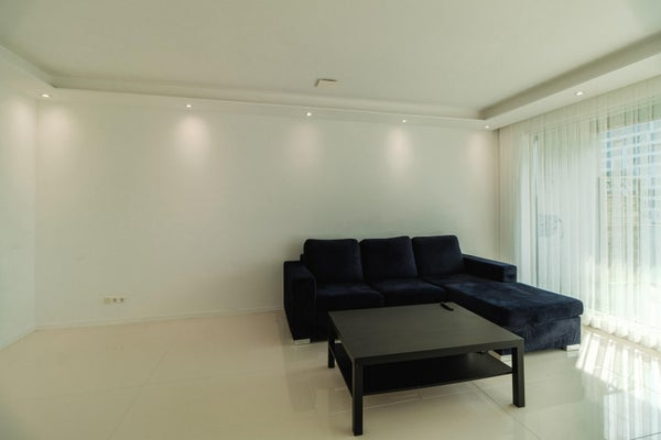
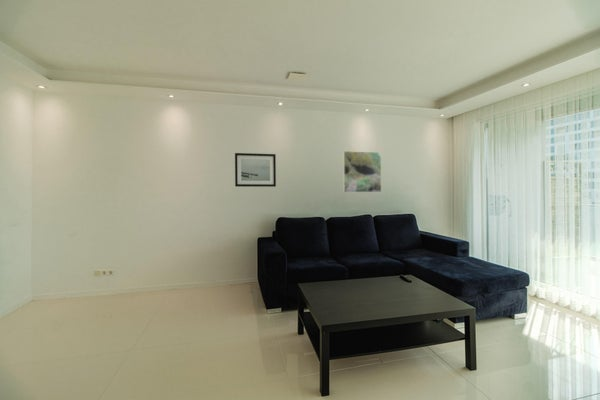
+ wall art [234,152,277,188]
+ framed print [342,150,382,193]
